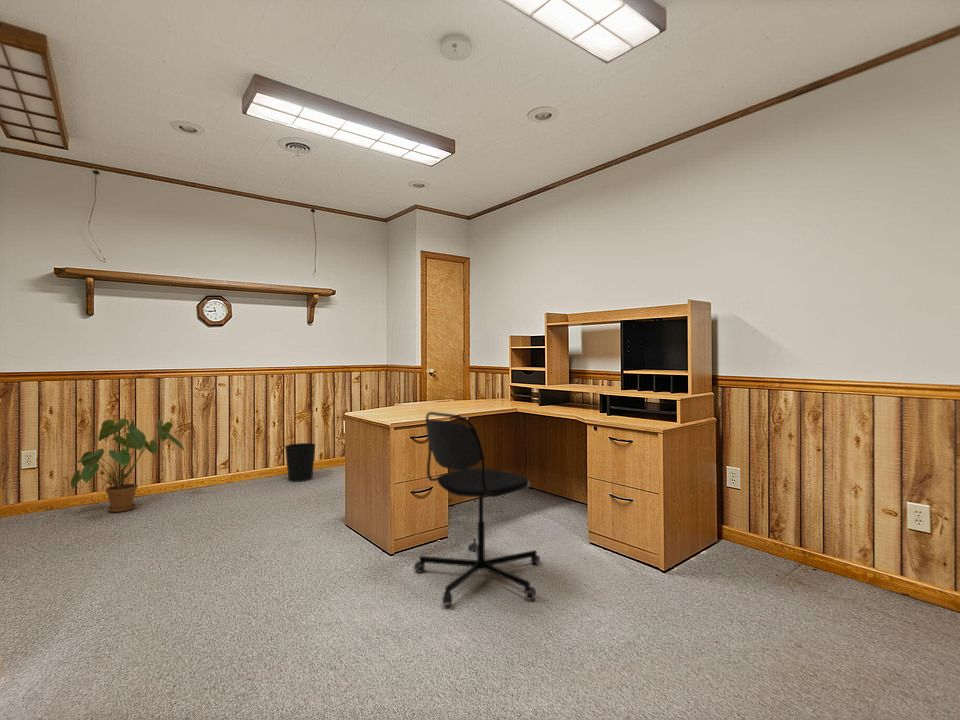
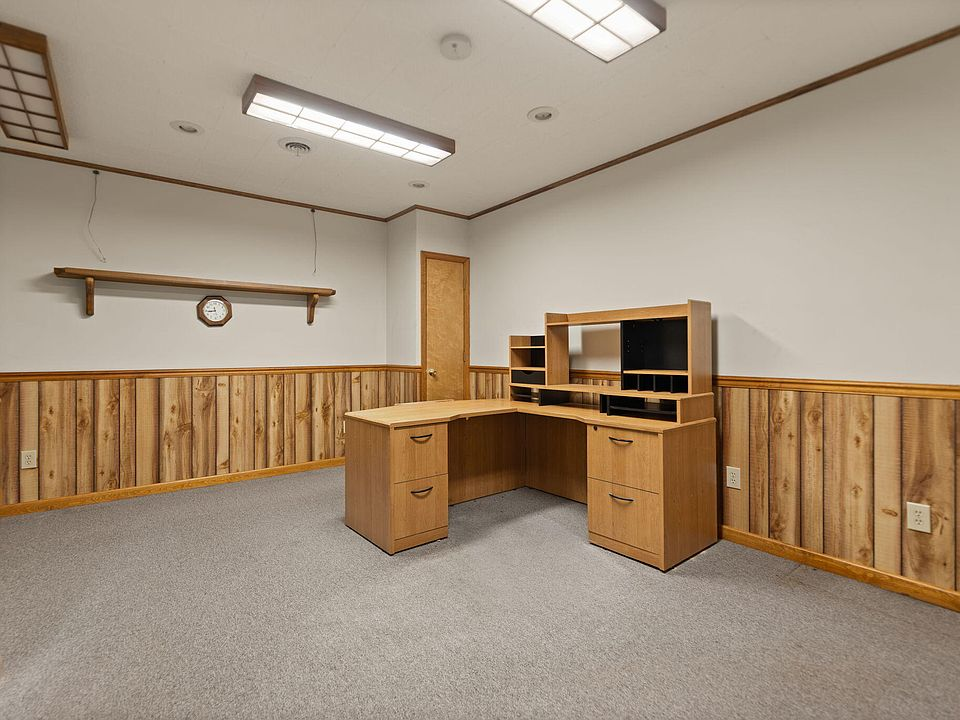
- house plant [70,417,186,513]
- office chair [413,411,541,606]
- wastebasket [284,442,317,483]
